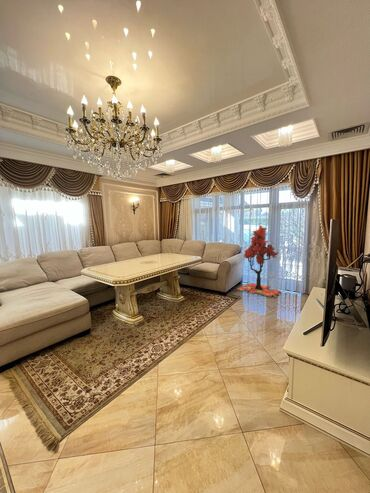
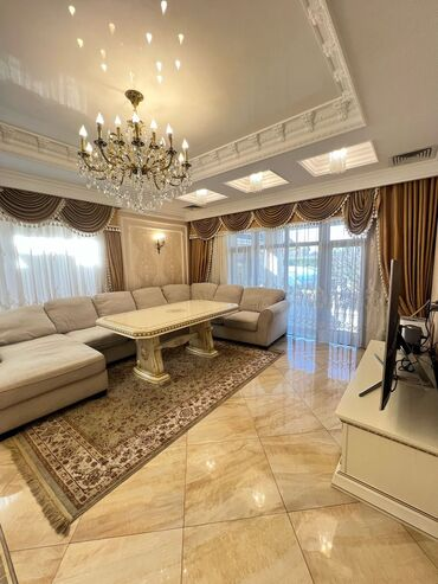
- tree [236,224,282,298]
